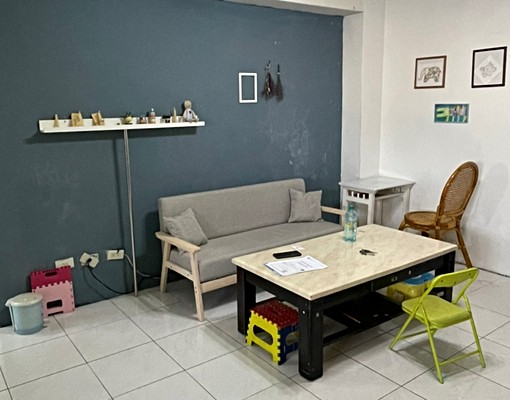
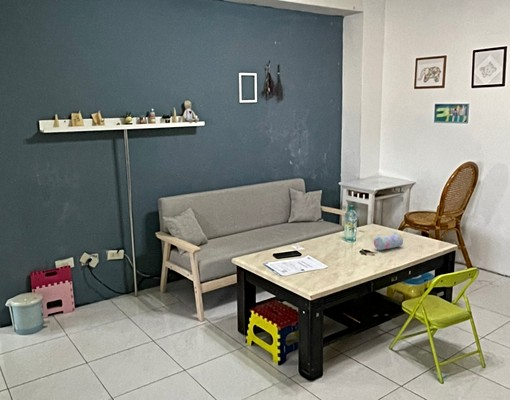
+ pencil case [373,232,404,251]
